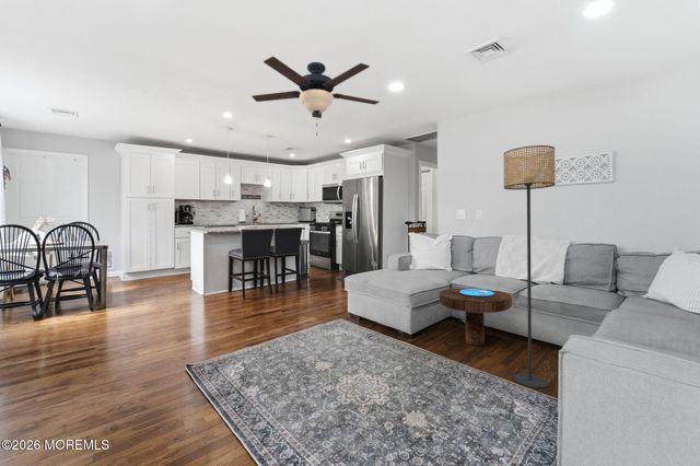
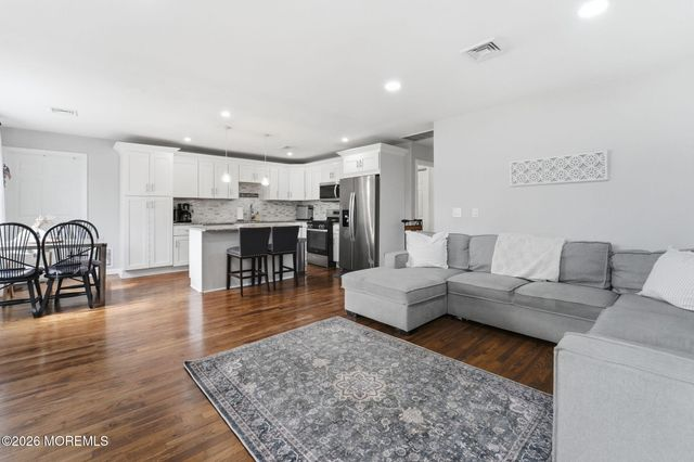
- ceiling fan [250,56,381,137]
- side table [439,287,513,347]
- floor lamp [502,144,557,389]
